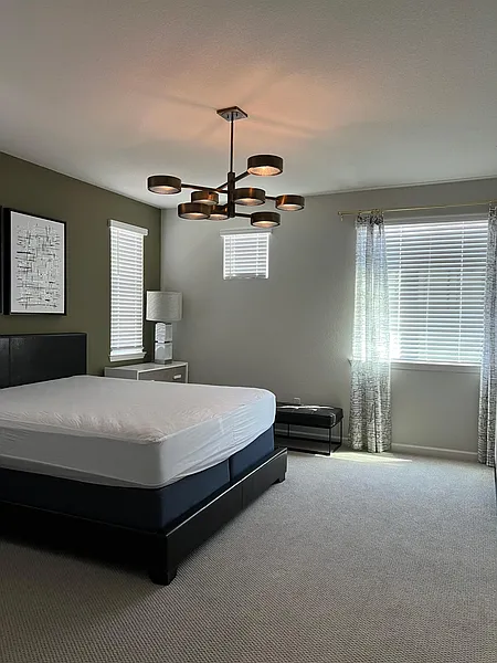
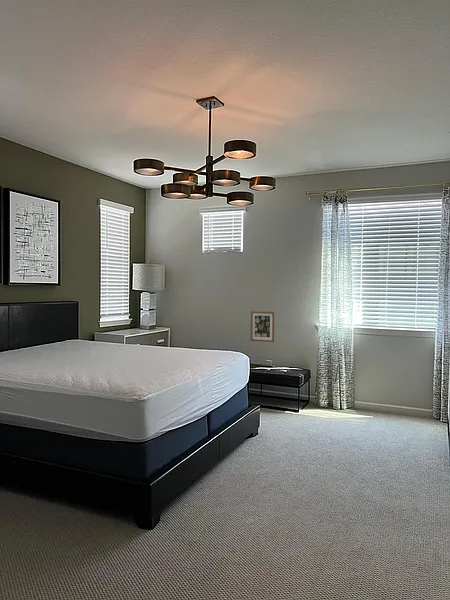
+ wall art [250,310,275,343]
